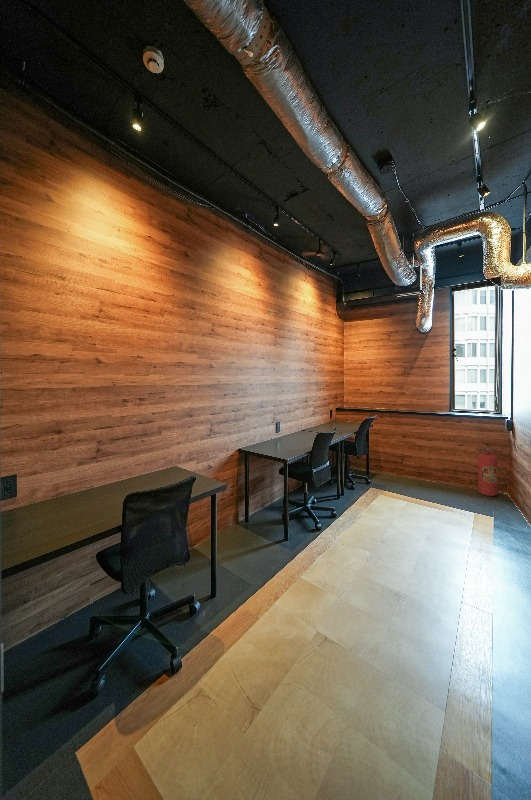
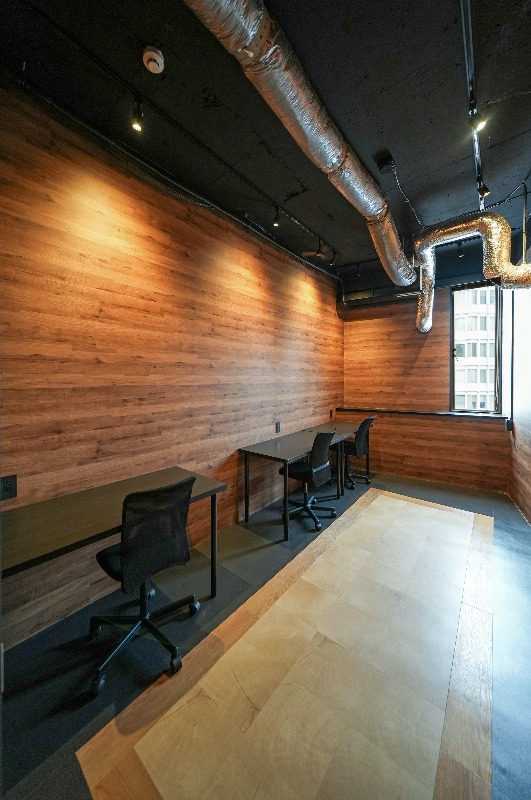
- fire extinguisher [477,447,498,497]
